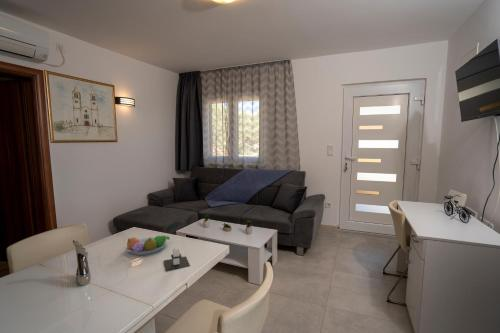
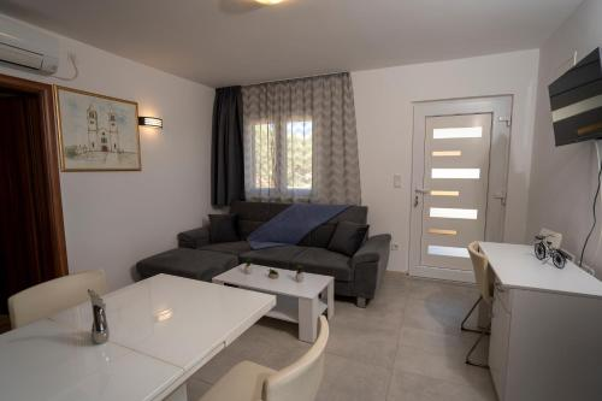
- architectural model [163,246,191,272]
- fruit bowl [125,234,171,256]
